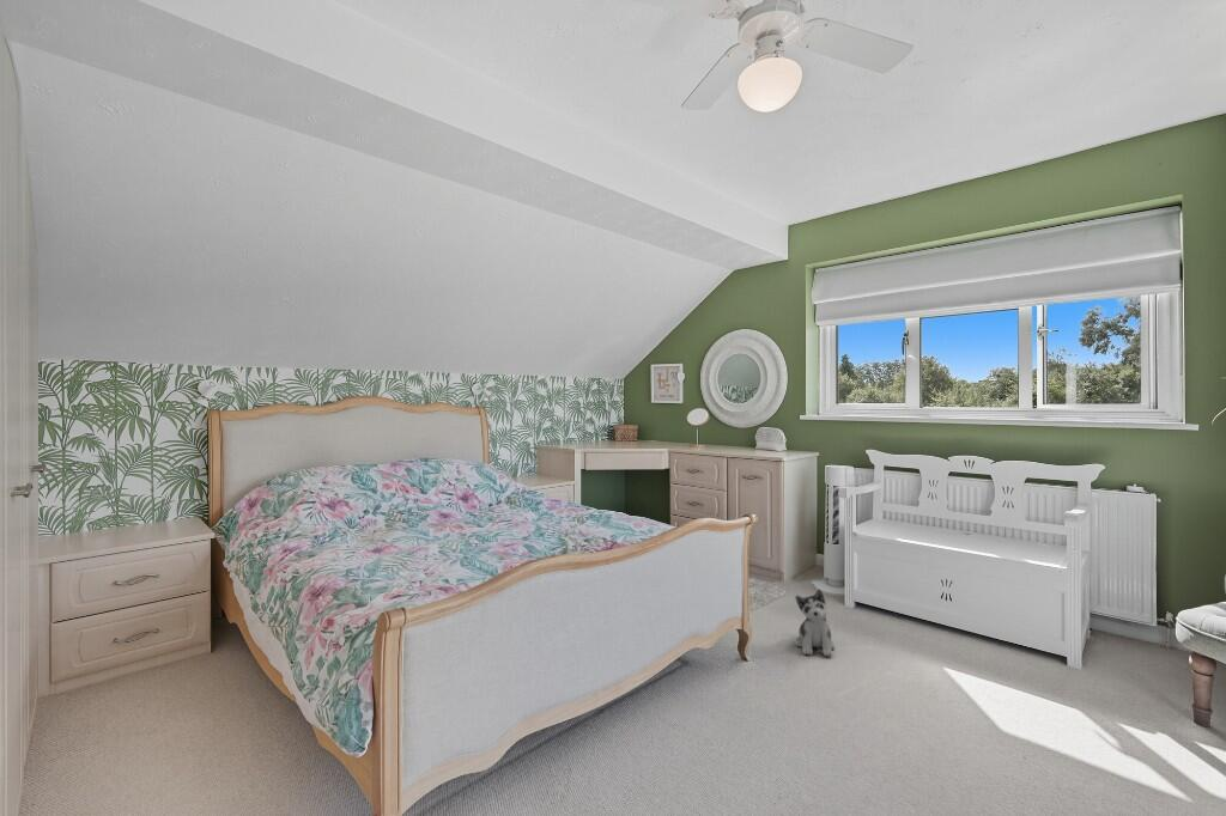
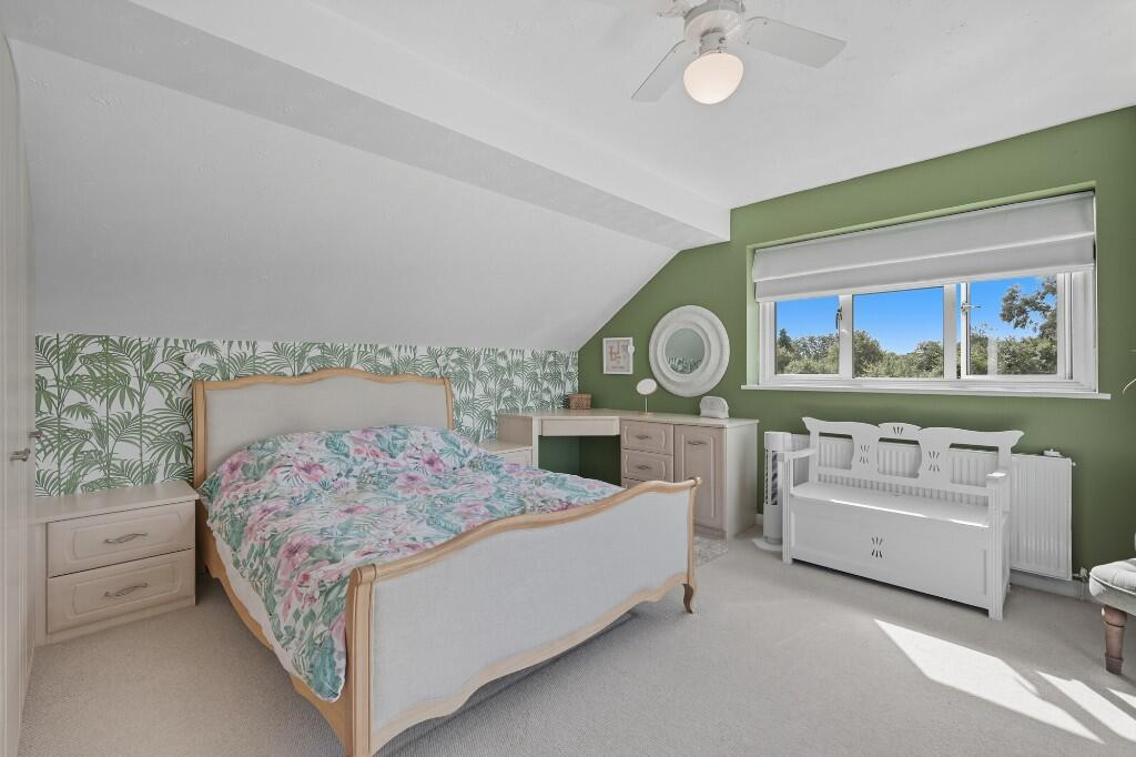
- plush toy [794,587,837,658]
